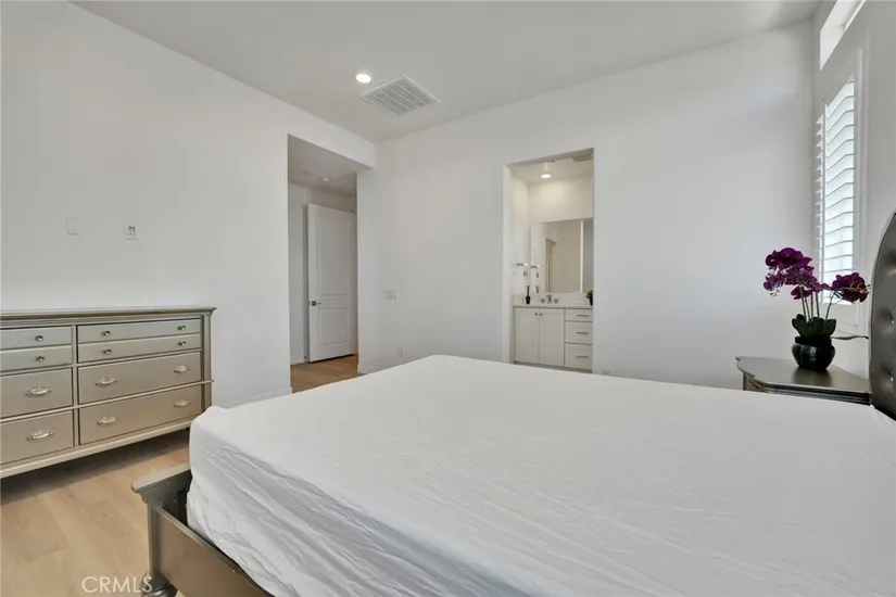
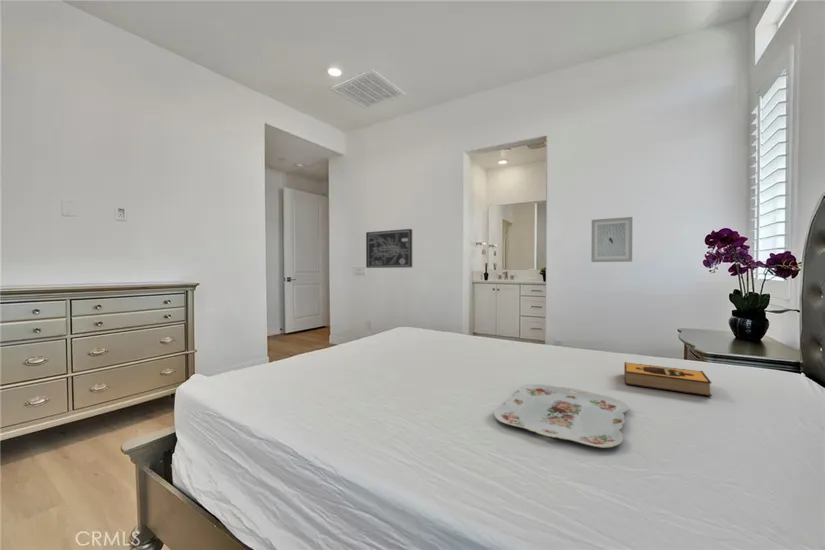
+ wall art [365,228,413,269]
+ serving tray [493,383,630,449]
+ wall art [590,216,633,263]
+ hardback book [624,361,713,397]
